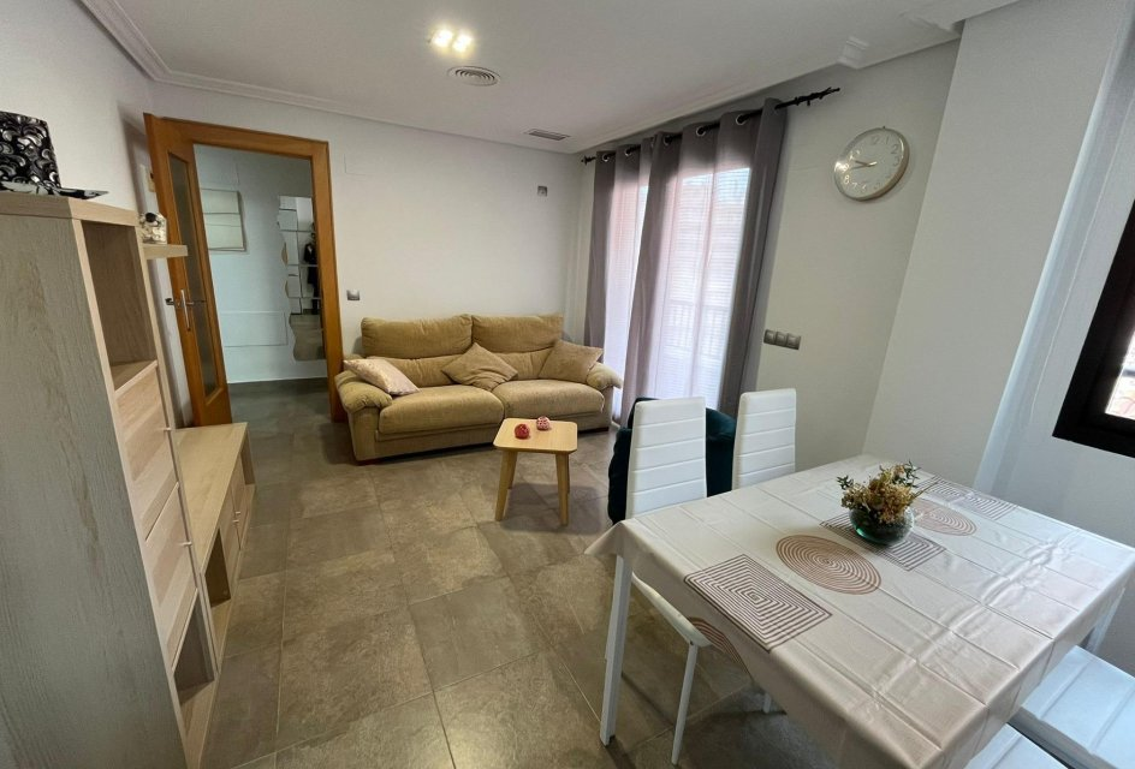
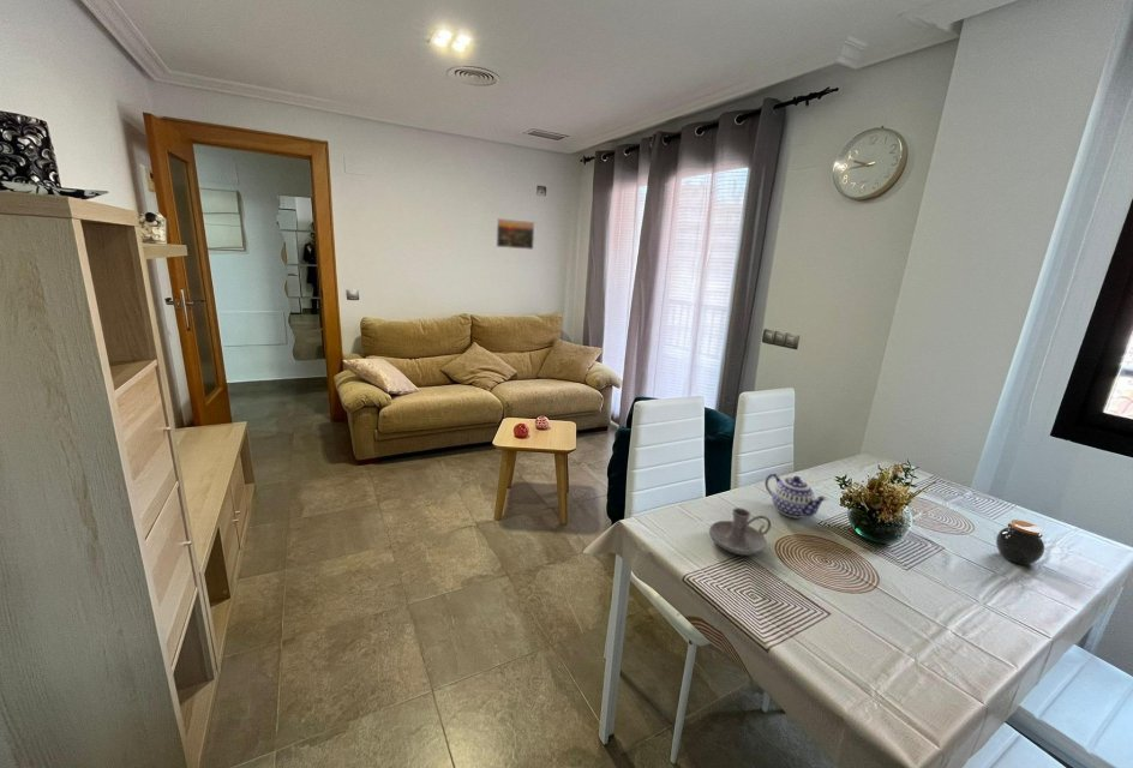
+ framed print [494,217,535,251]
+ jar [995,518,1045,566]
+ teapot [763,473,828,520]
+ candle holder [708,506,772,557]
